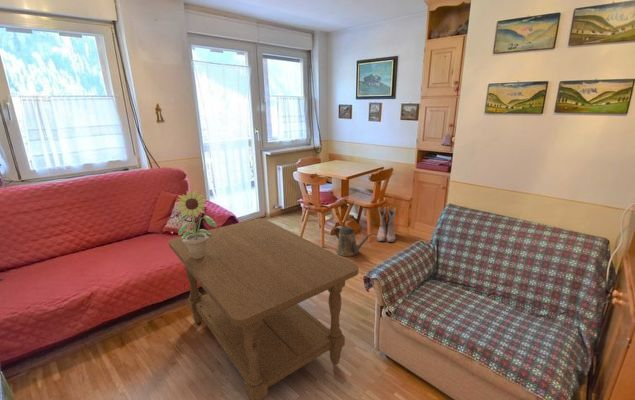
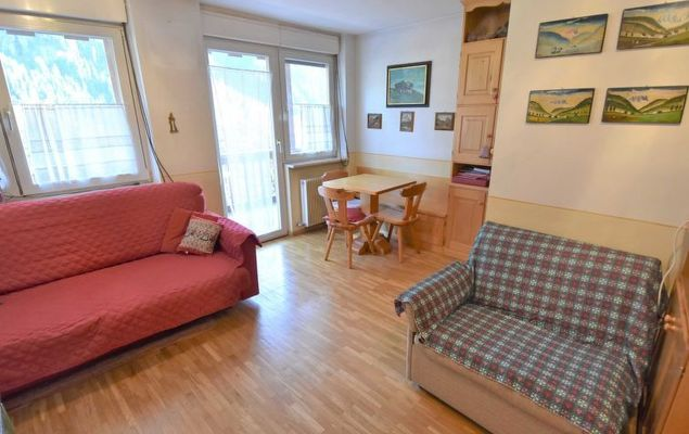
- sunflower [175,190,218,259]
- coffee table [168,217,360,400]
- boots [376,206,397,243]
- watering can [333,225,374,258]
